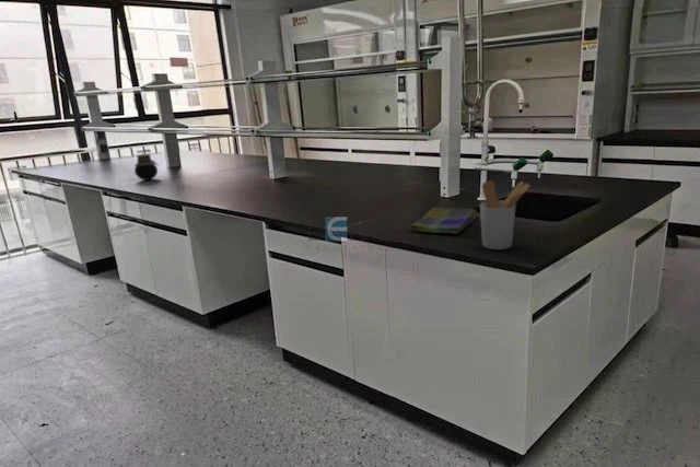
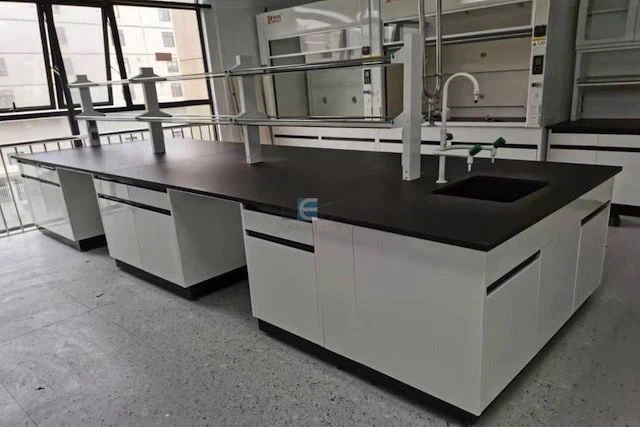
- dish towel [409,207,479,235]
- utensil holder [479,179,532,250]
- jar [133,153,159,182]
